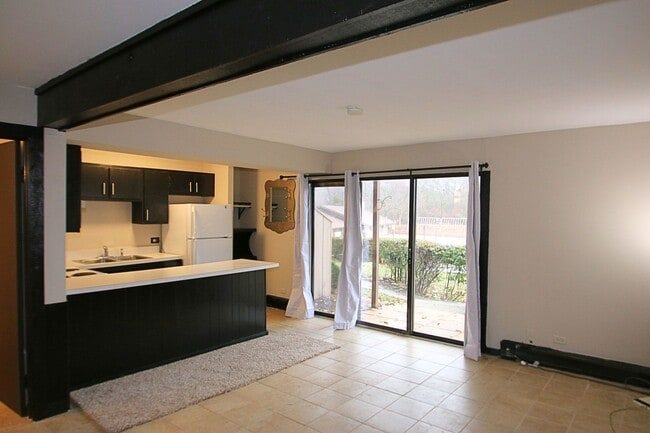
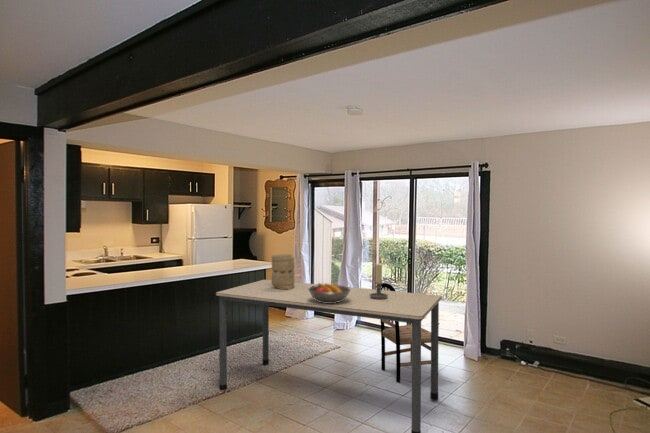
+ chair [380,282,431,384]
+ dining table [215,279,443,433]
+ vase [271,253,295,289]
+ fruit bowl [308,282,351,303]
+ candle holder [370,263,388,299]
